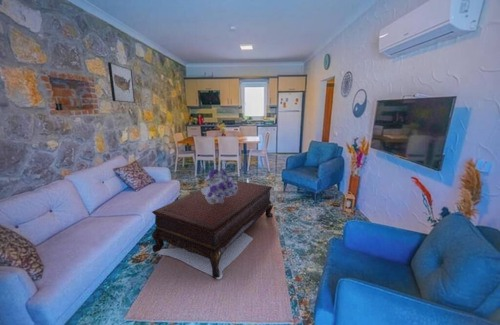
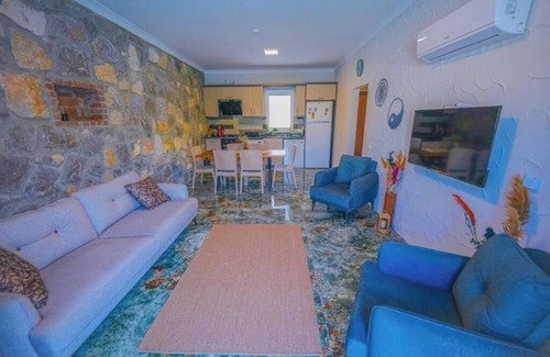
- bouquet [200,168,238,204]
- coffee table [151,180,274,280]
- wall art [107,61,136,104]
